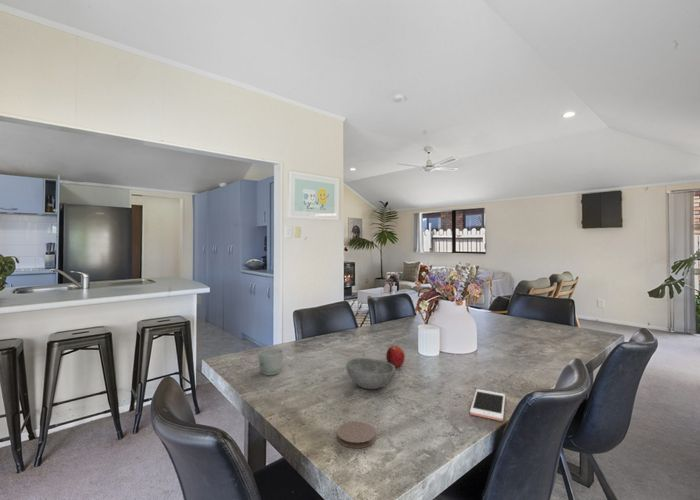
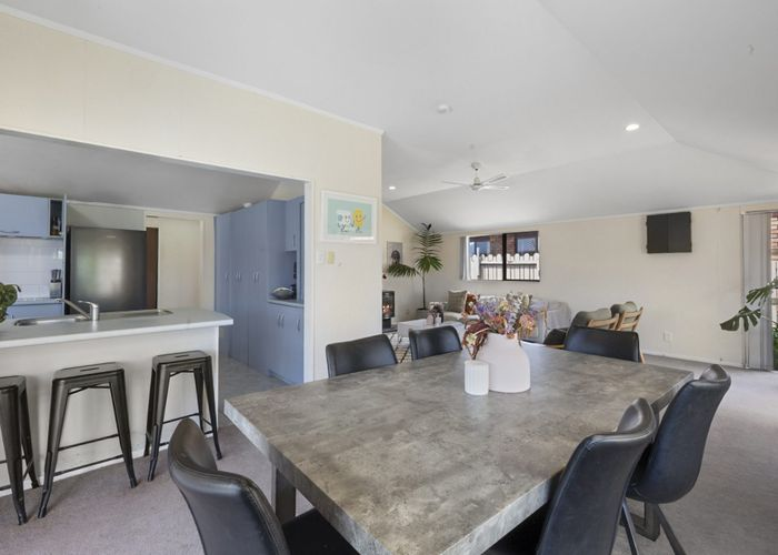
- mug [258,347,284,376]
- bowl [345,357,396,390]
- cell phone [469,388,506,422]
- coaster [336,420,377,449]
- fruit [385,345,406,368]
